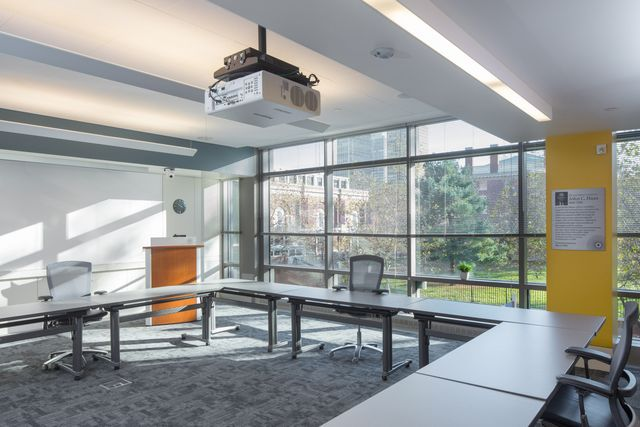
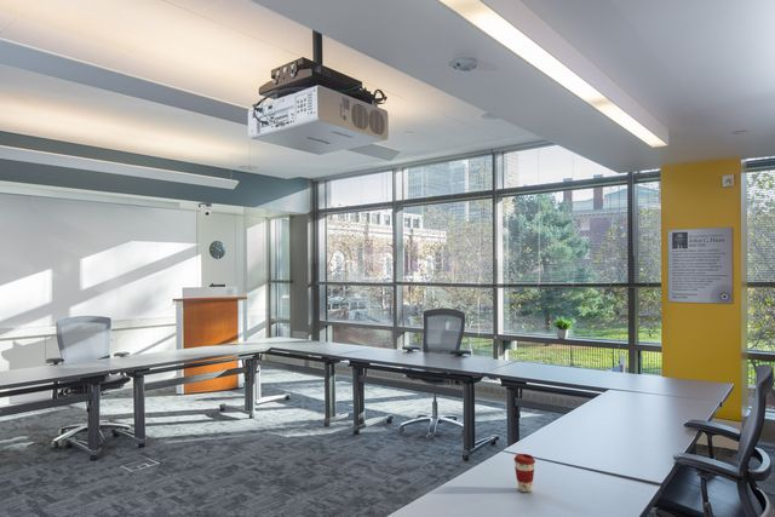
+ coffee cup [513,453,536,494]
